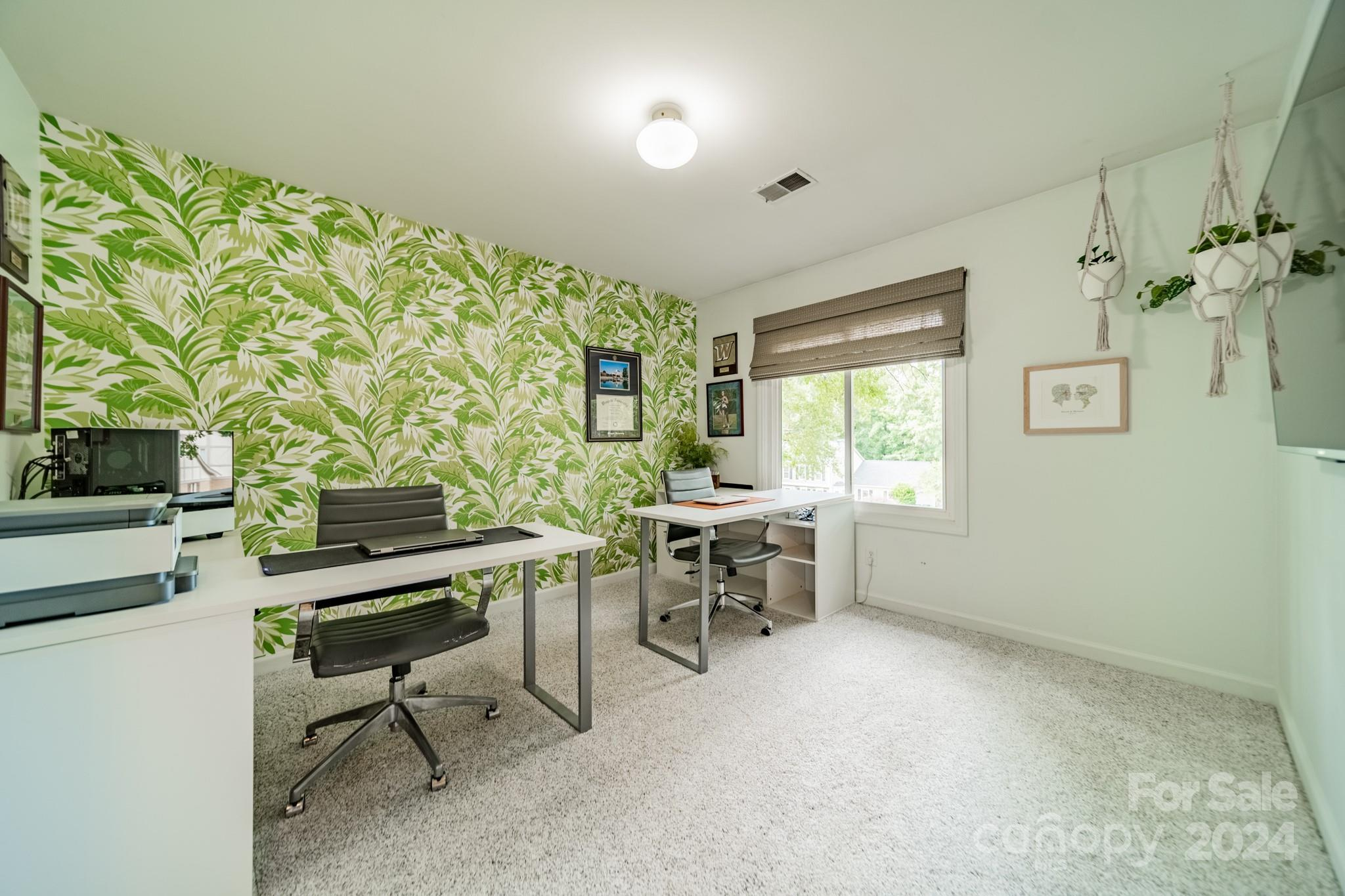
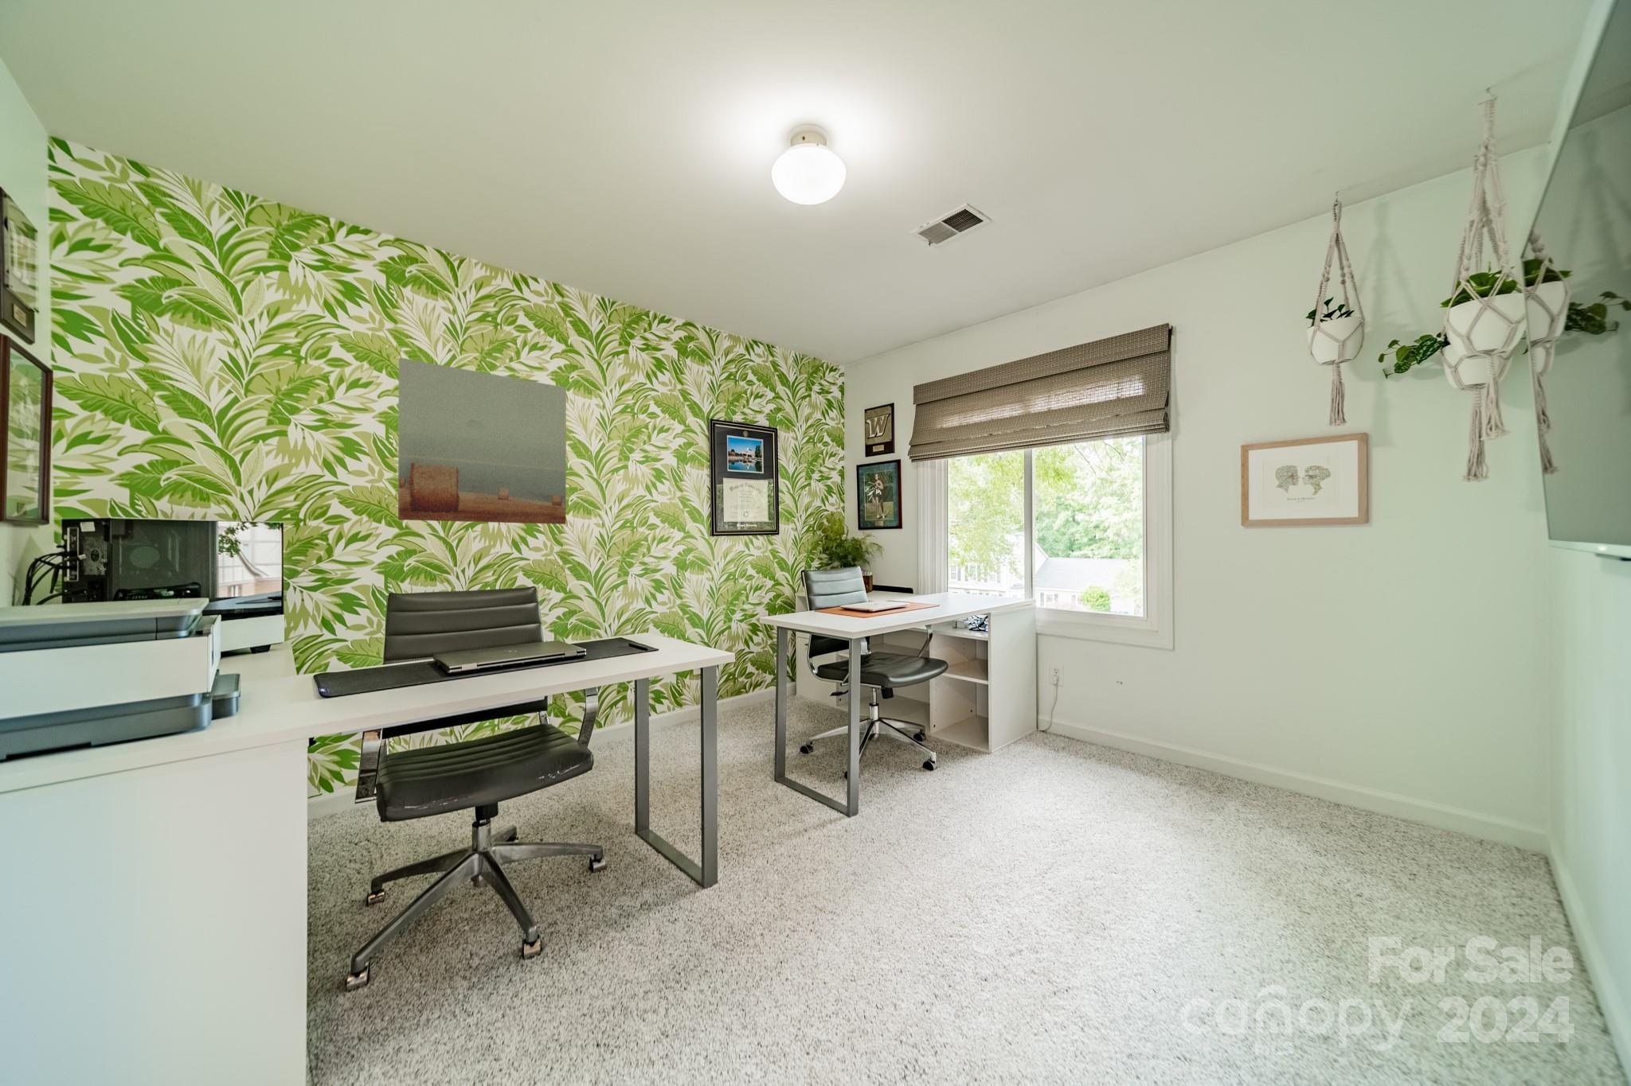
+ wall art [398,358,568,525]
